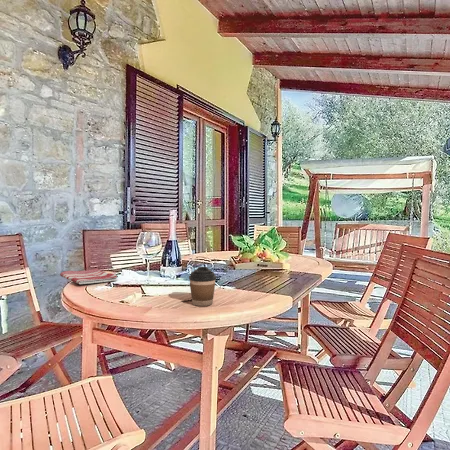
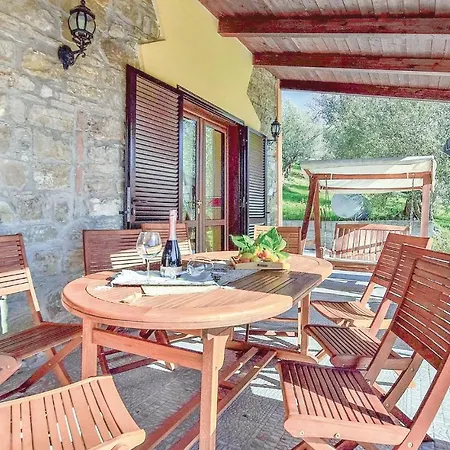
- dish towel [59,267,118,285]
- coffee cup [188,266,217,307]
